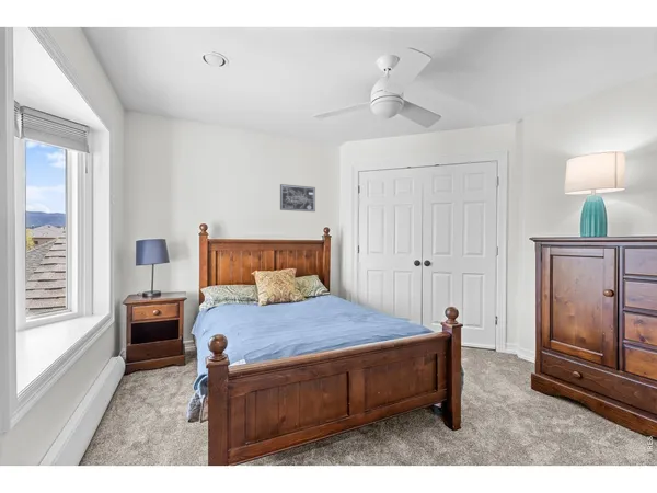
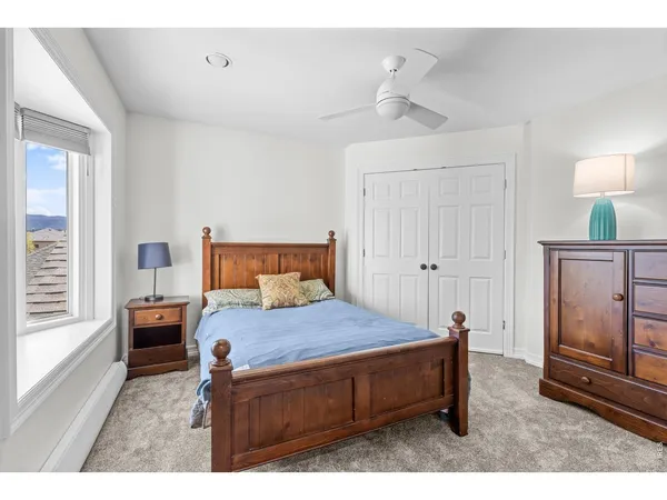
- wall art [279,183,316,213]
